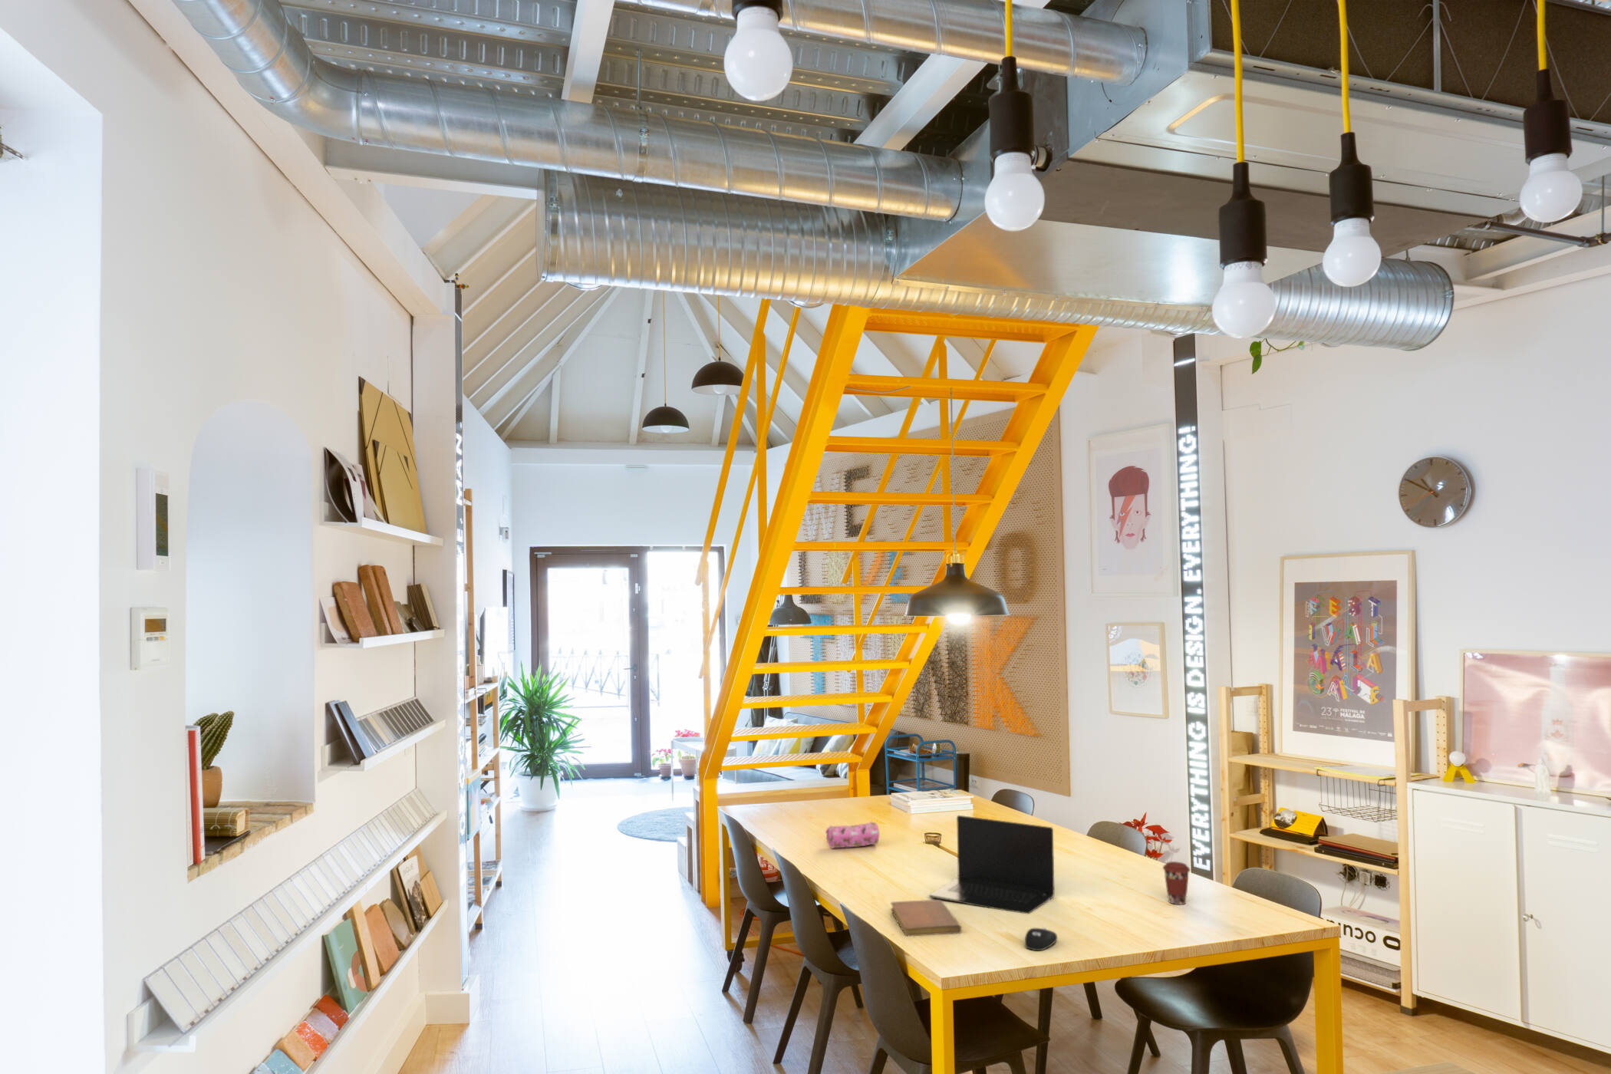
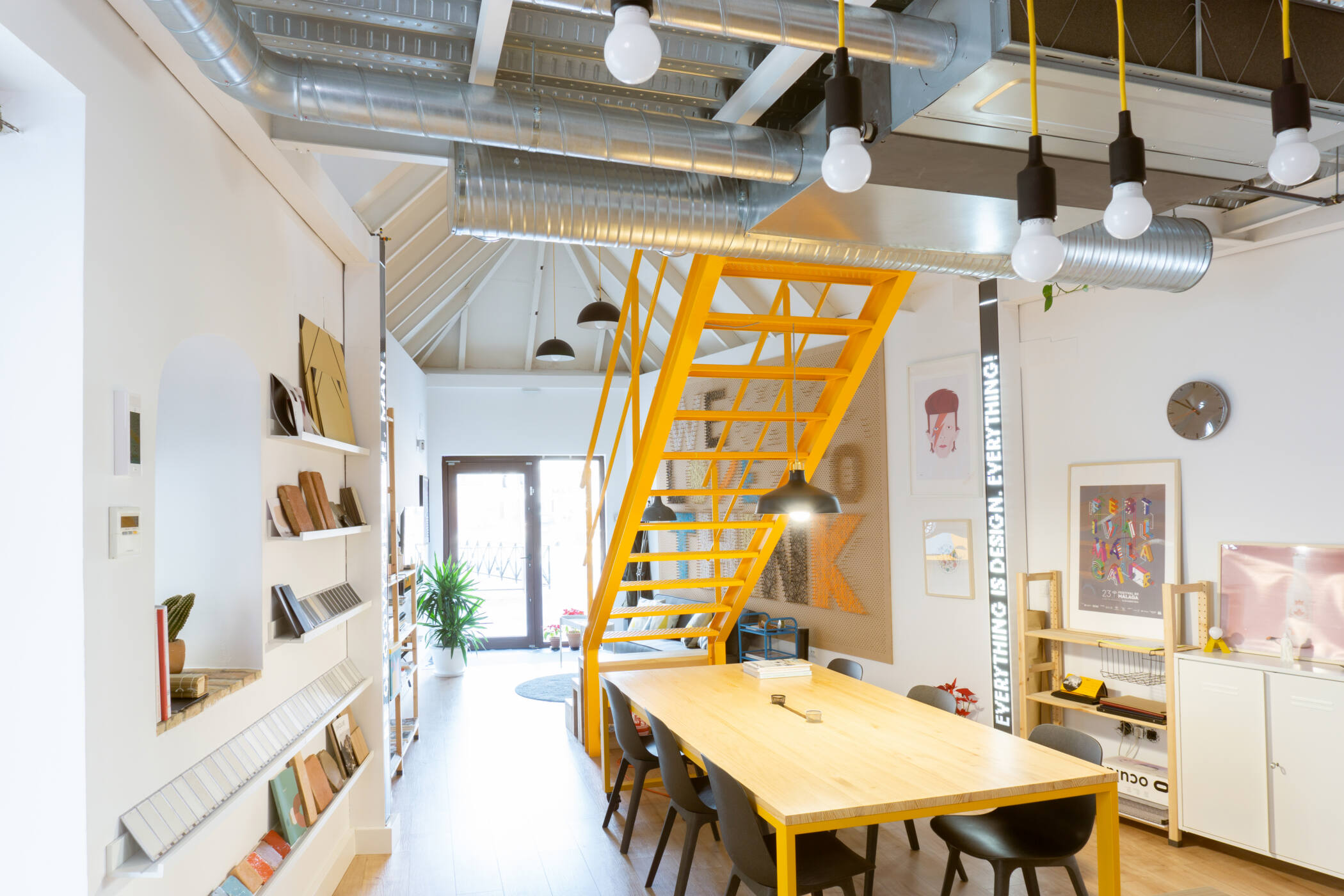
- laptop [928,815,1056,915]
- coffee cup [1163,861,1190,905]
- notebook [889,899,963,936]
- computer mouse [1024,927,1058,952]
- pencil case [825,821,880,849]
